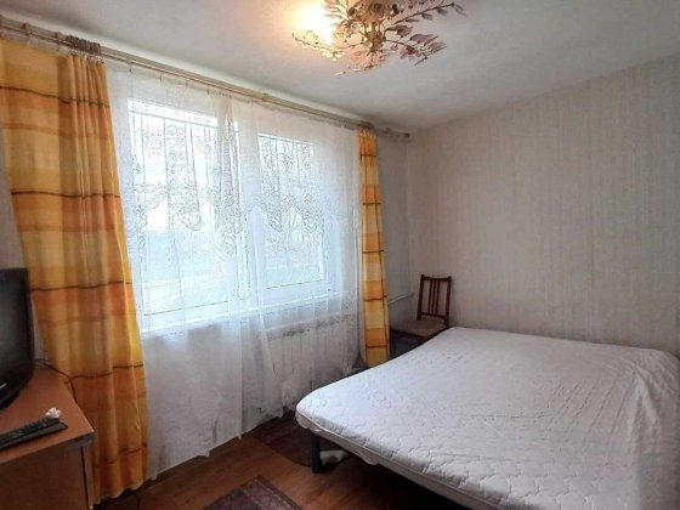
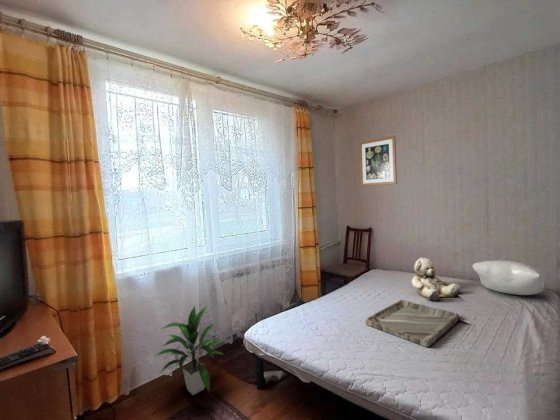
+ pillow [472,259,545,296]
+ indoor plant [154,302,225,396]
+ wall art [358,135,398,187]
+ teddy bear [411,257,462,302]
+ tray [365,299,460,348]
